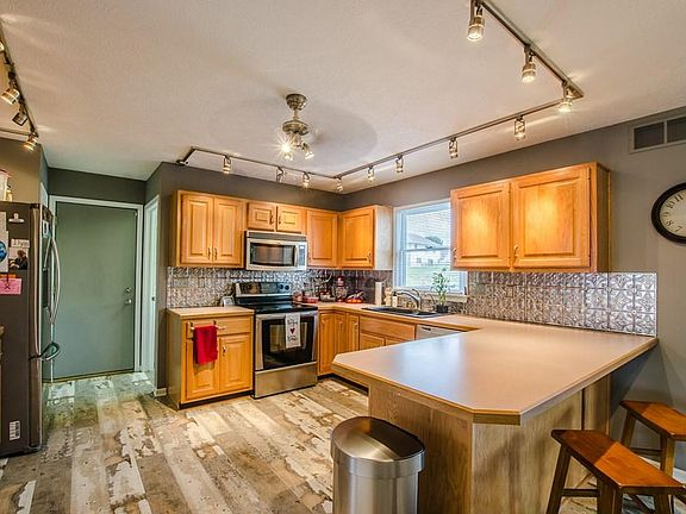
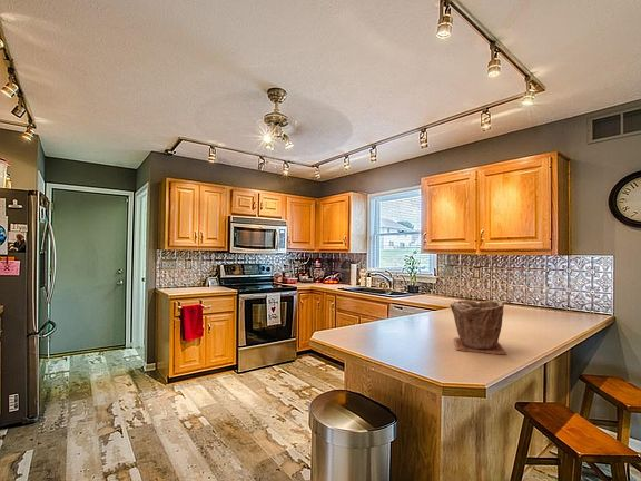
+ plant pot [448,300,507,355]
